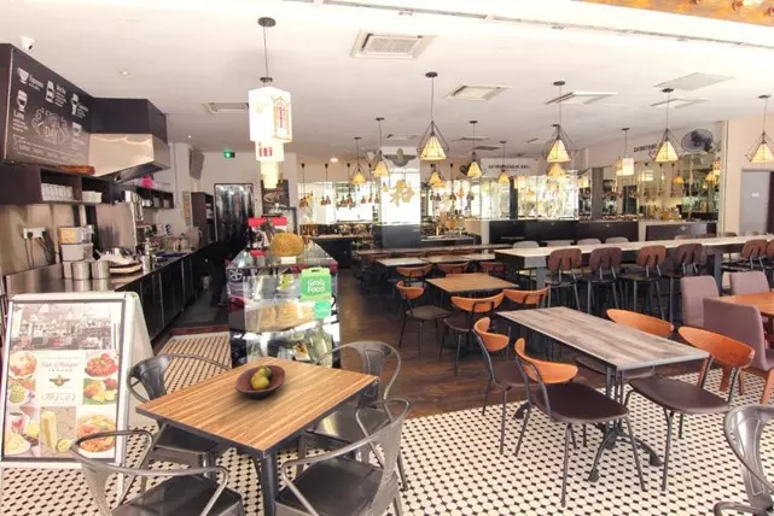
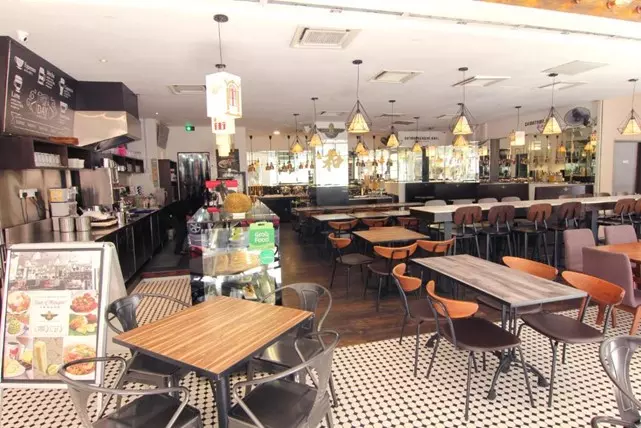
- fruit bowl [234,364,286,400]
